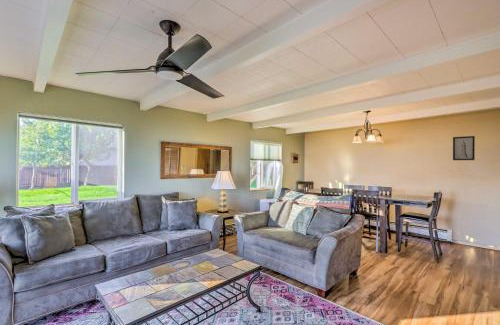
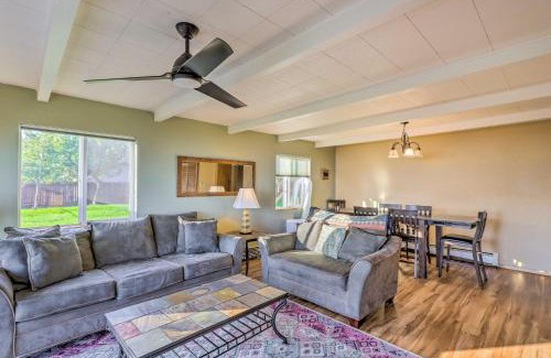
- wall art [452,135,476,161]
